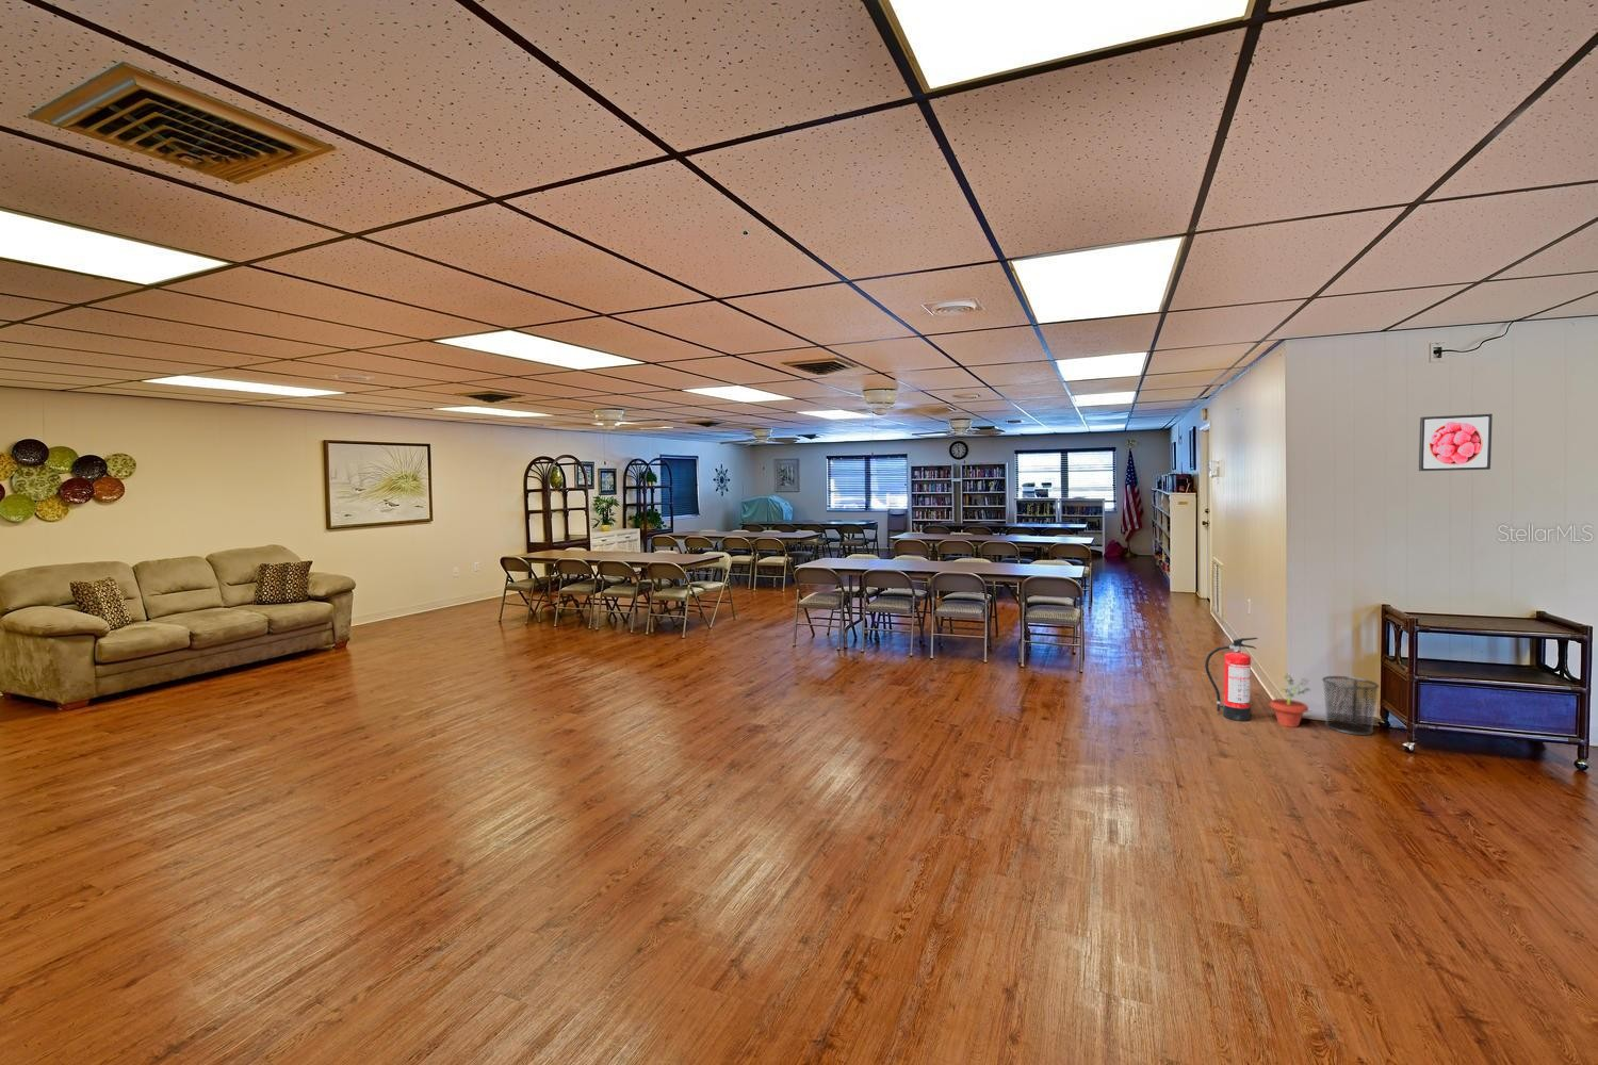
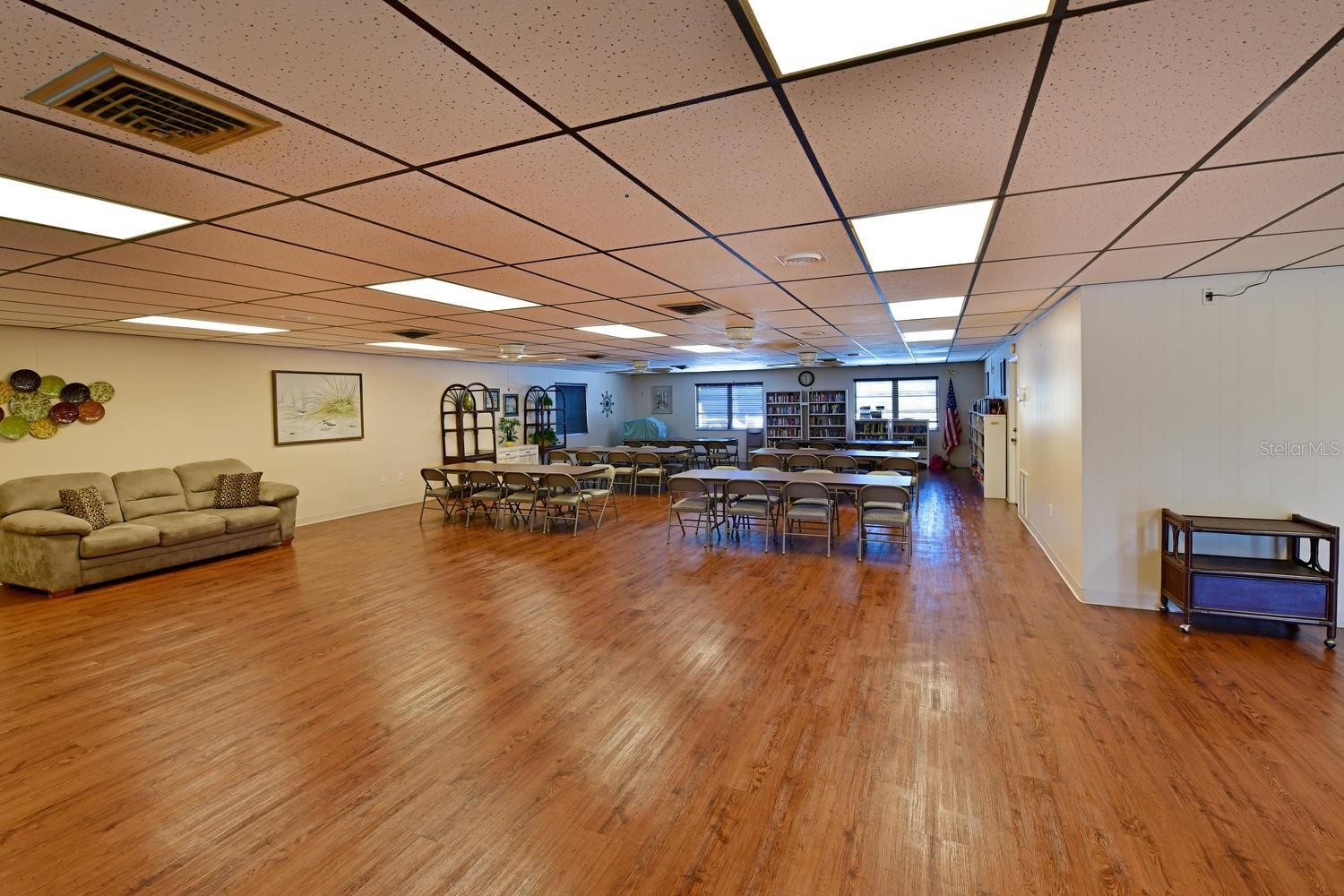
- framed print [1418,414,1493,472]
- waste bin [1321,675,1380,736]
- fire extinguisher [1203,637,1259,721]
- potted plant [1269,672,1311,729]
